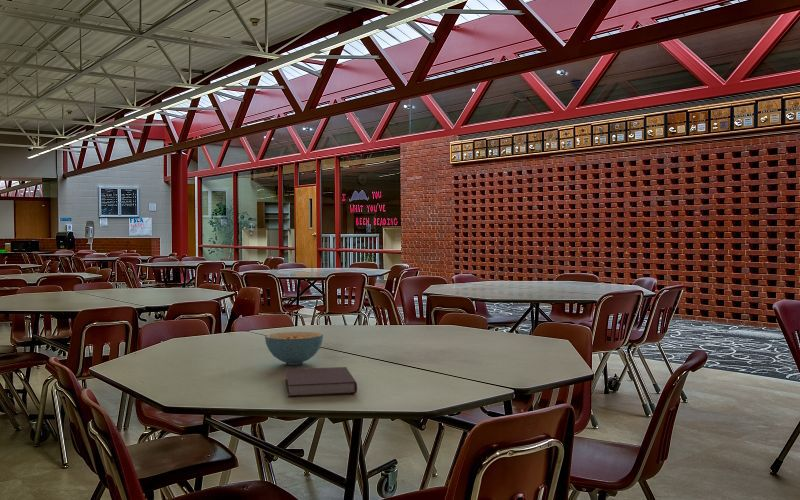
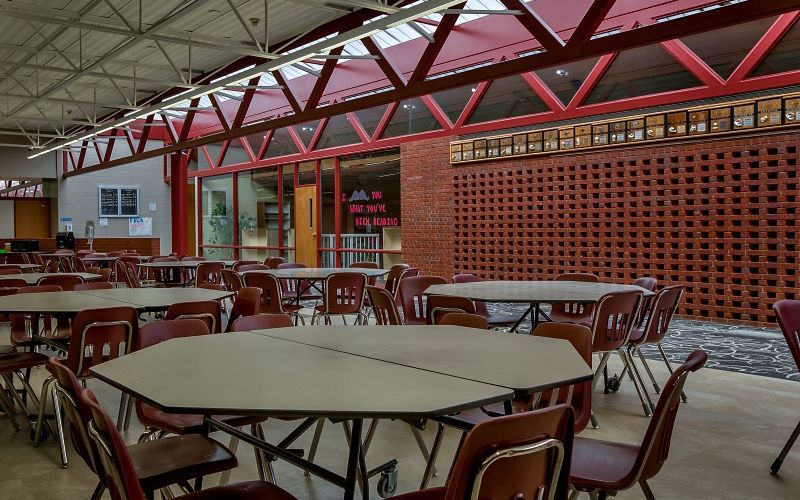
- notebook [284,366,358,397]
- cereal bowl [264,331,324,366]
